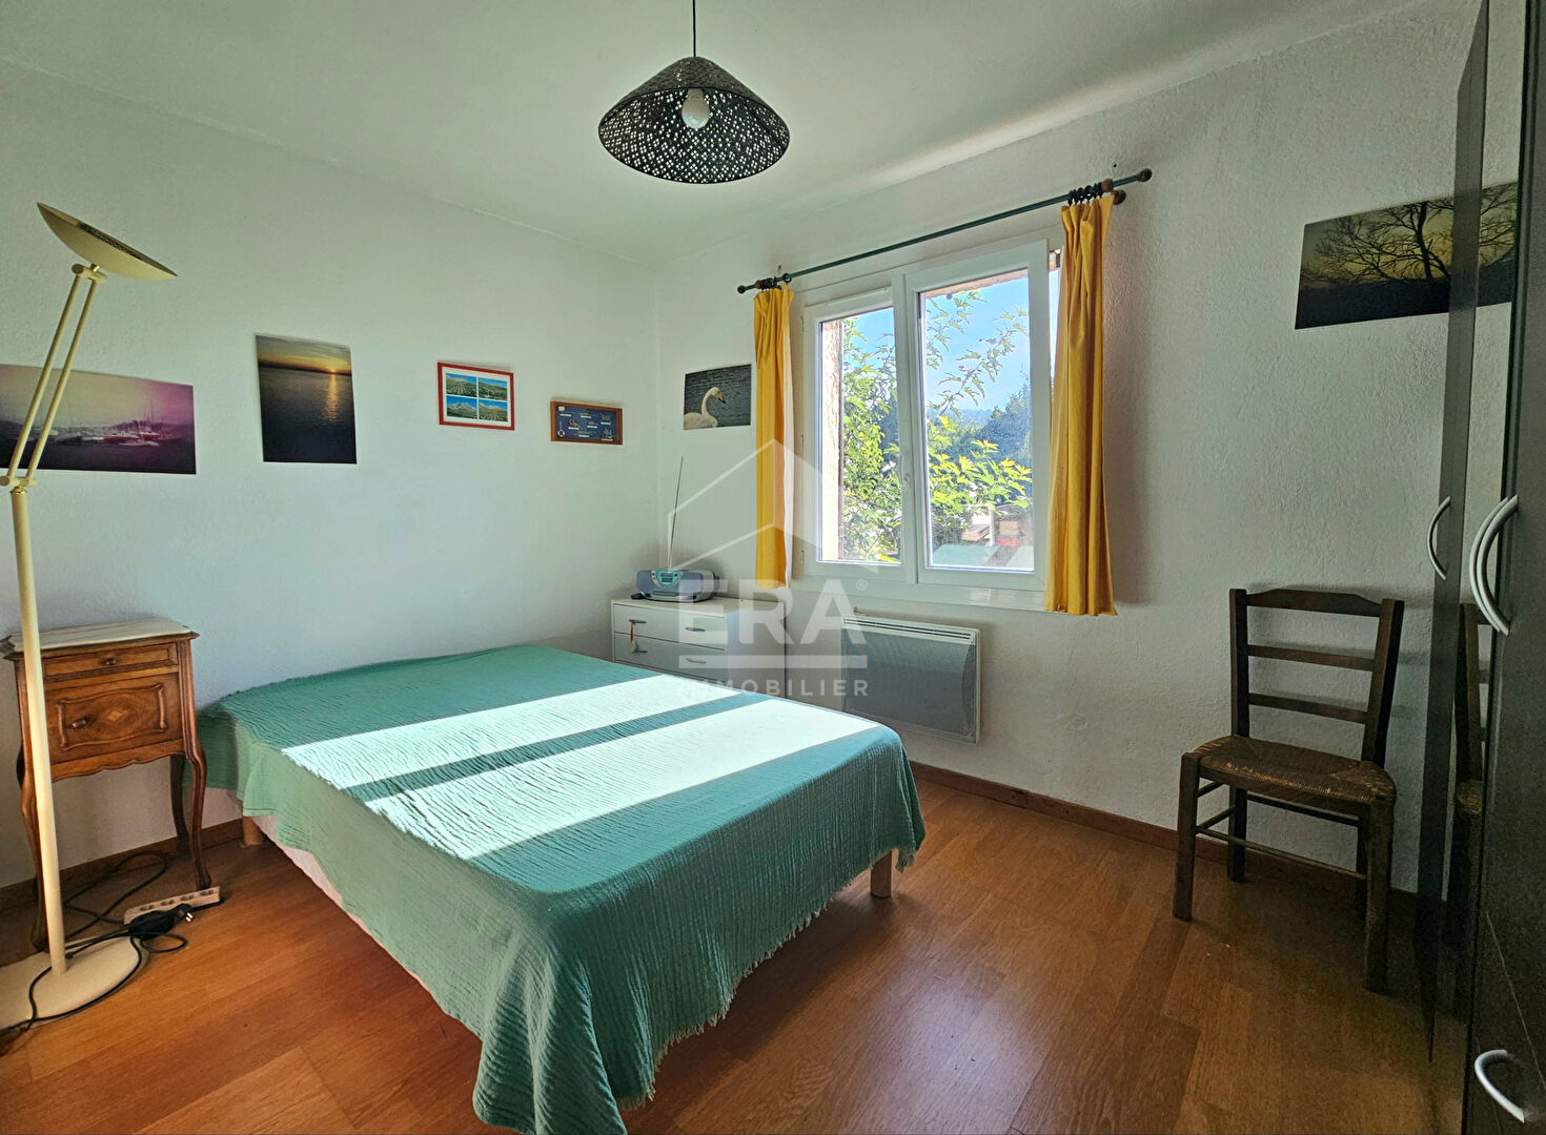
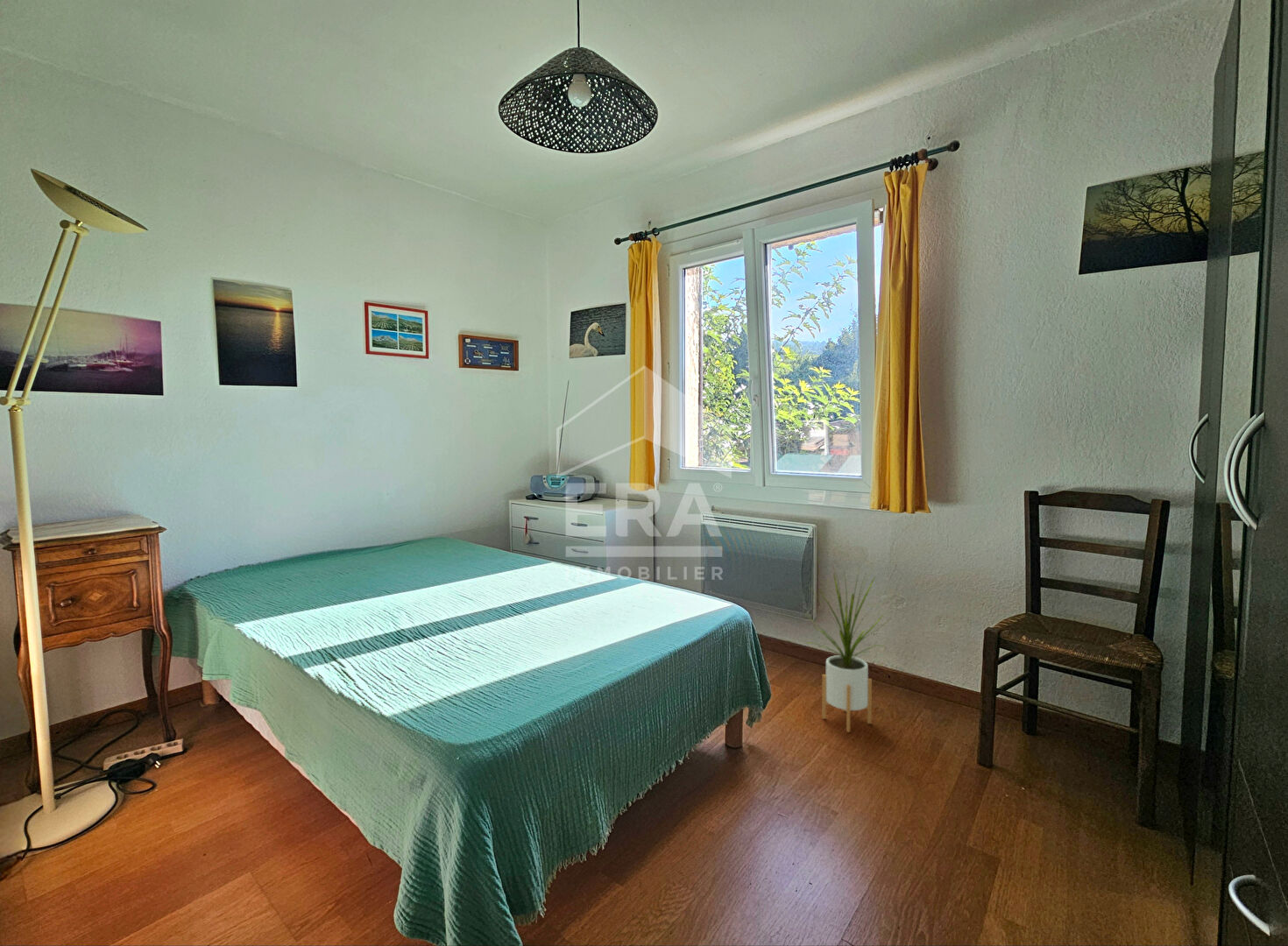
+ house plant [803,563,892,733]
